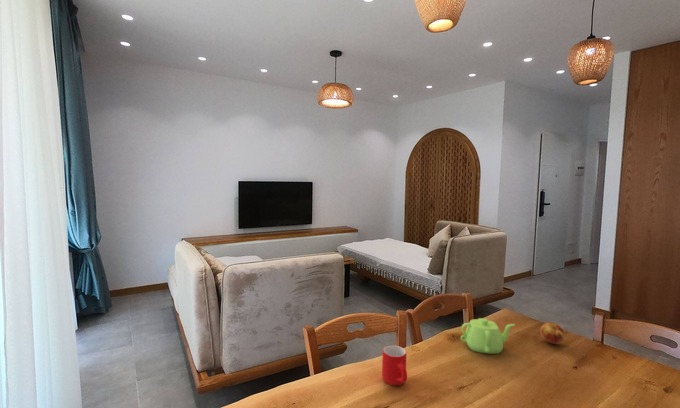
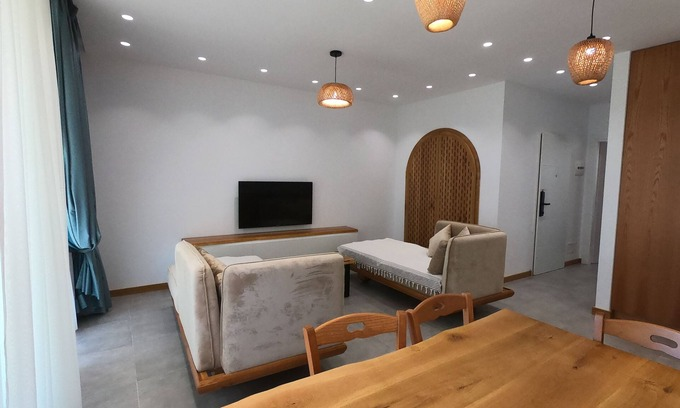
- mug [381,344,408,386]
- teapot [460,317,516,355]
- fruit [540,321,565,345]
